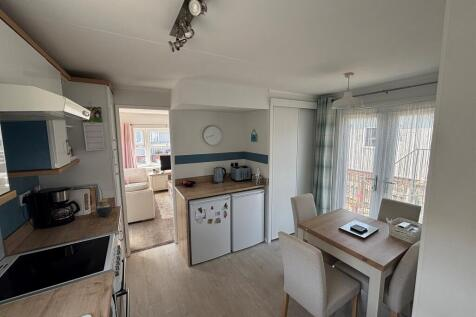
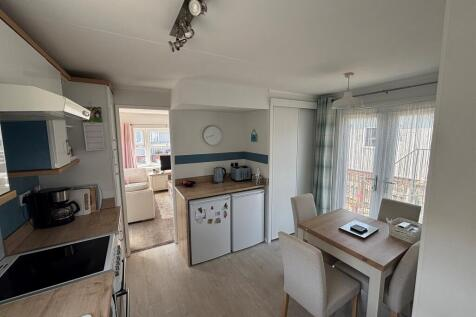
- jar [95,198,113,217]
